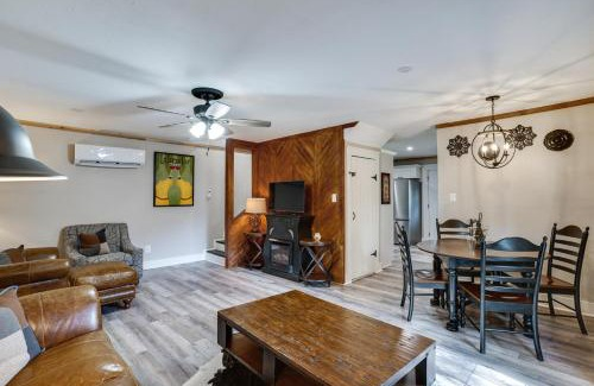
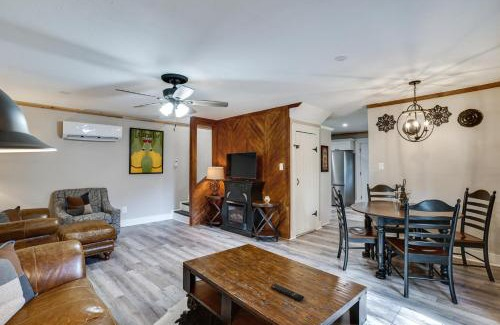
+ remote control [270,283,305,302]
